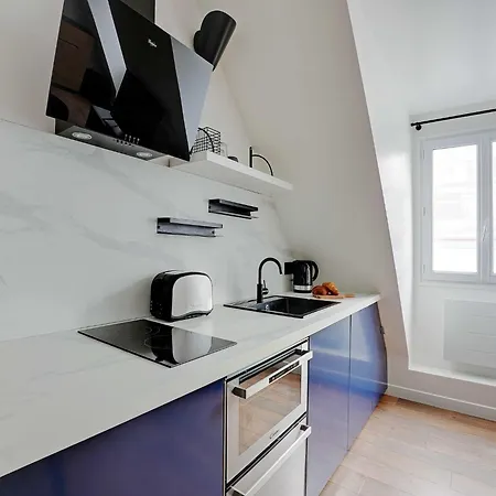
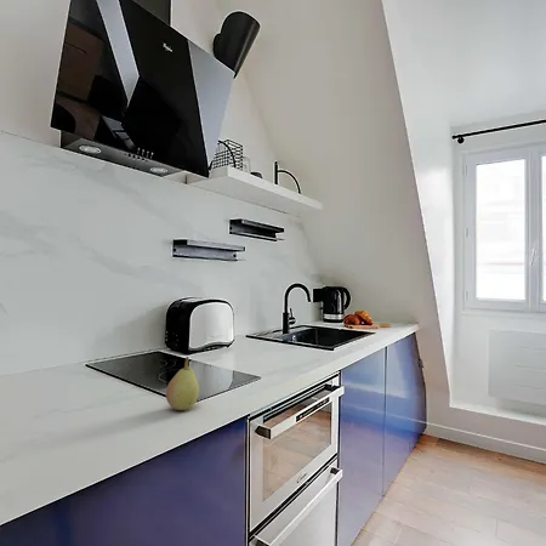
+ fruit [165,356,200,411]
